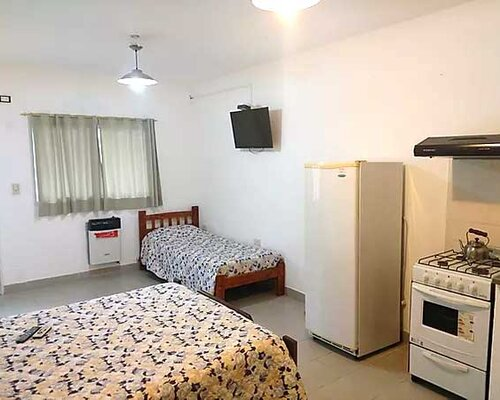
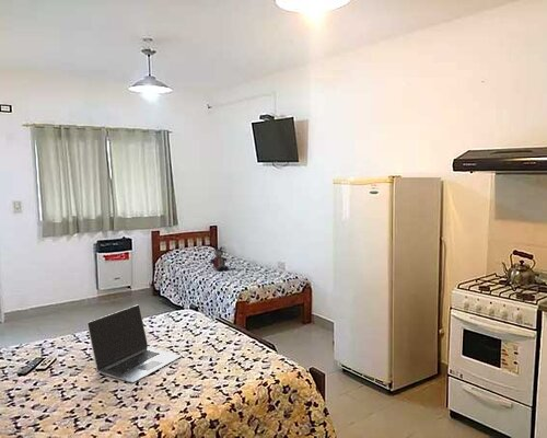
+ laptop [86,303,183,383]
+ stuffed bear [209,246,230,272]
